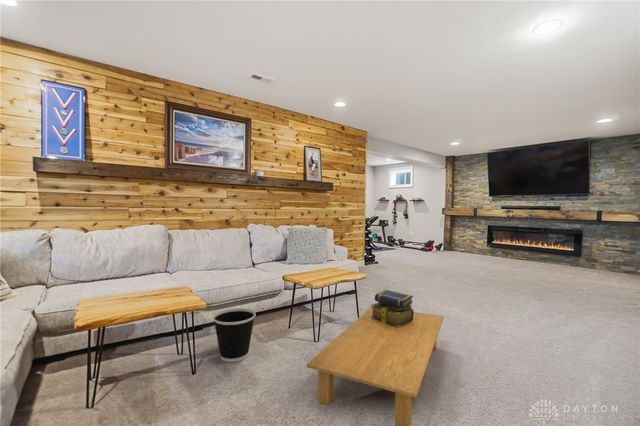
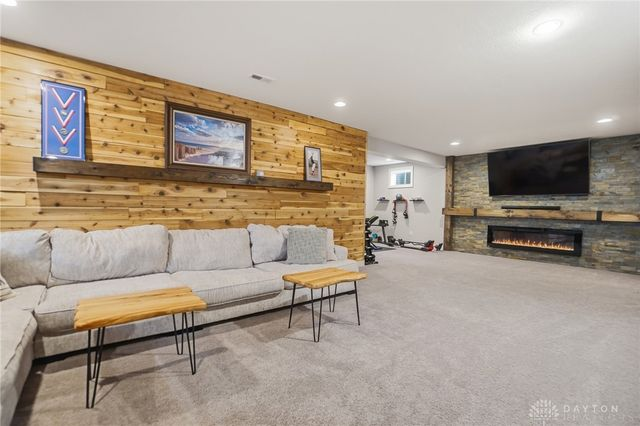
- wastebasket [212,307,256,363]
- stack of books [370,289,414,327]
- coffee table [306,306,444,426]
